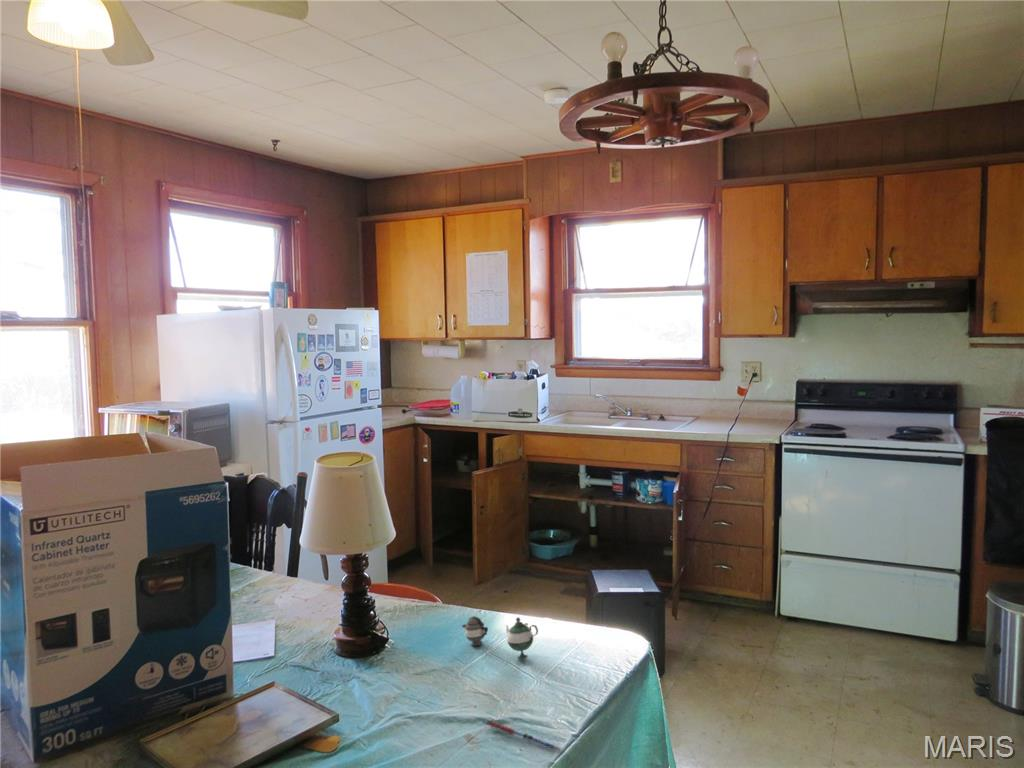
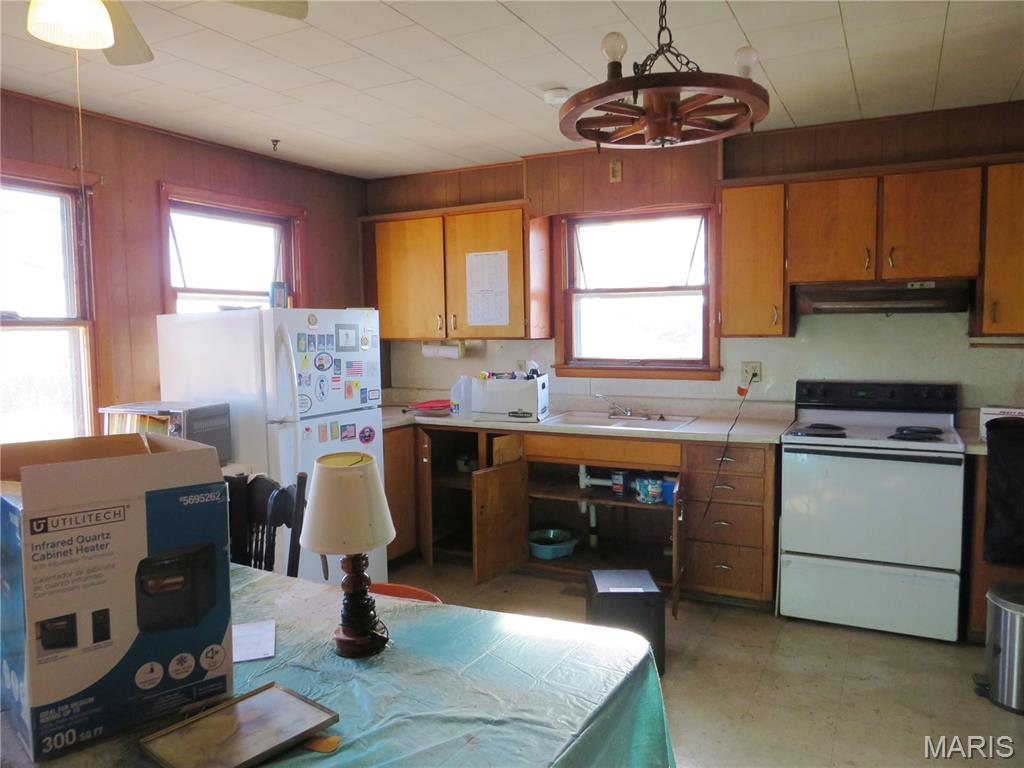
- teapot [461,615,539,660]
- pen [485,720,563,753]
